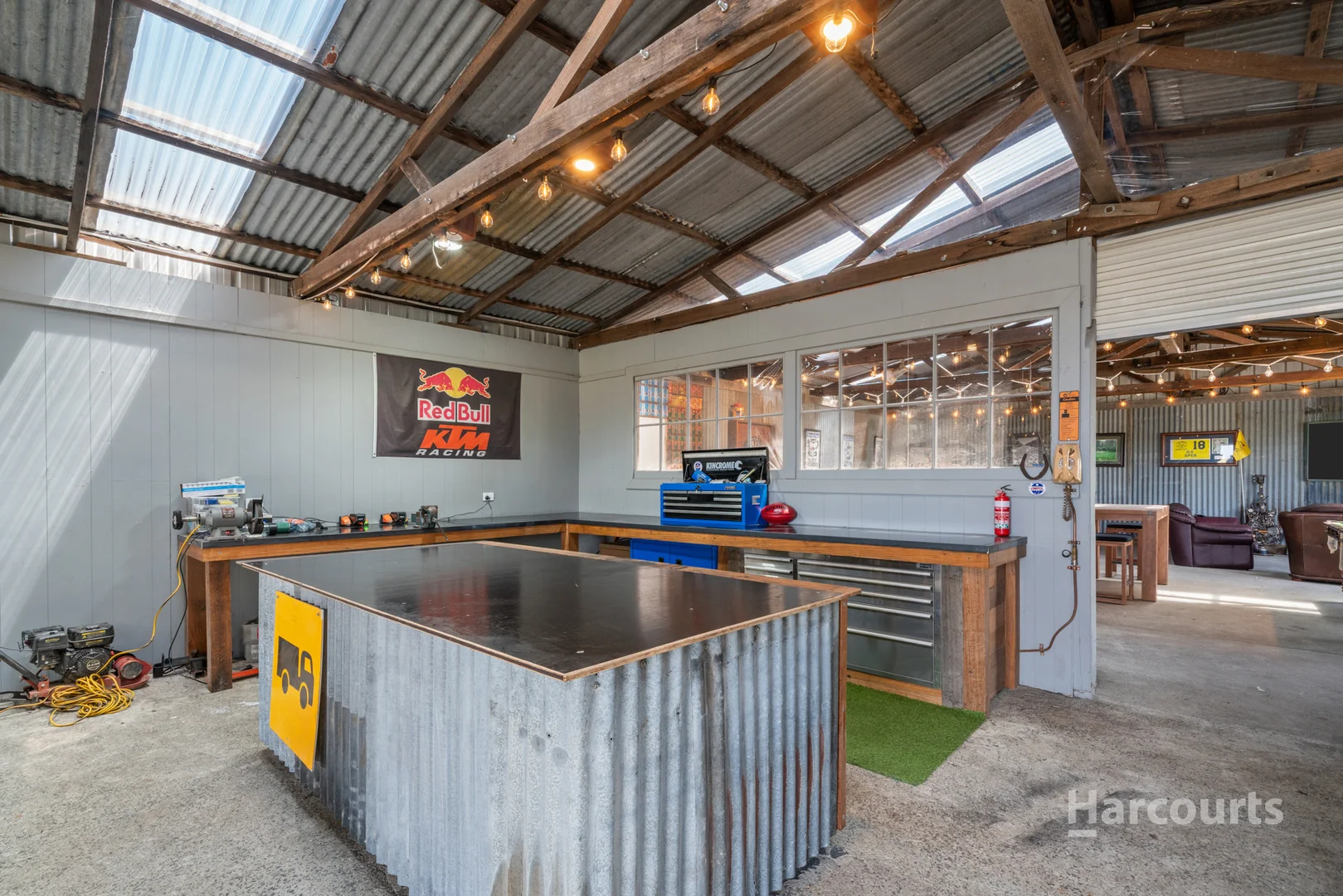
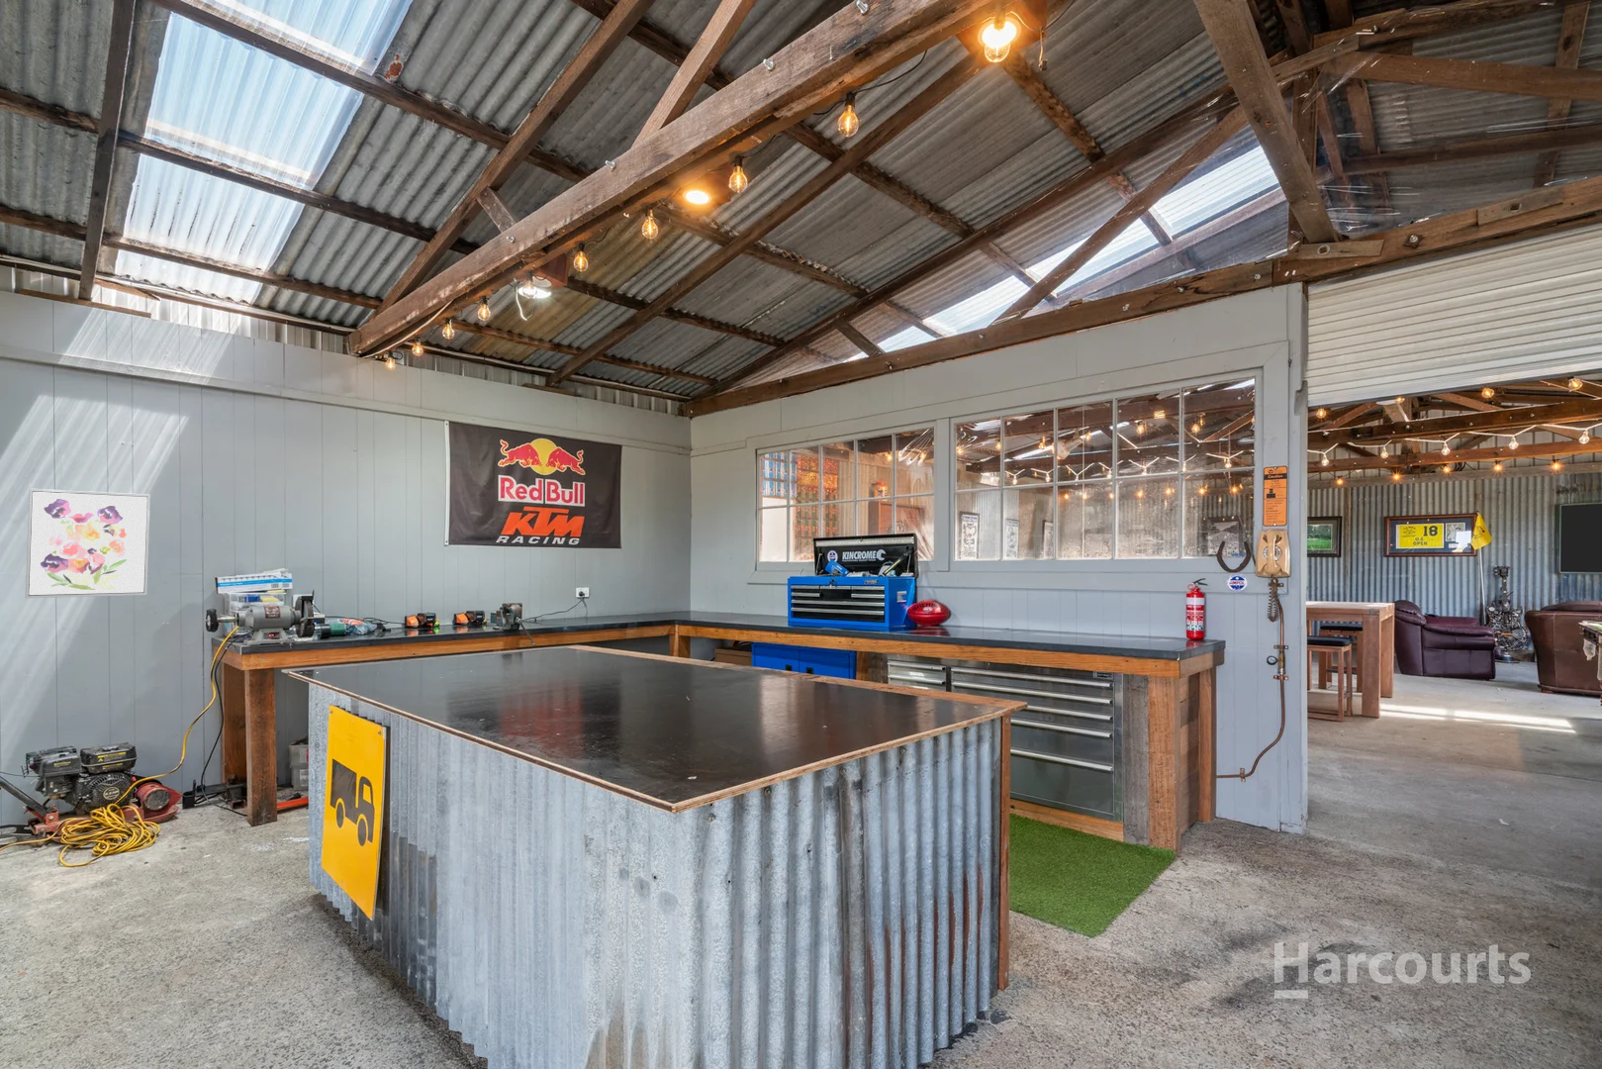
+ wall art [25,488,151,599]
